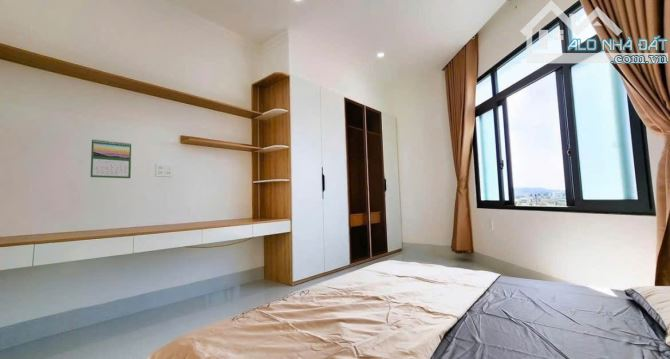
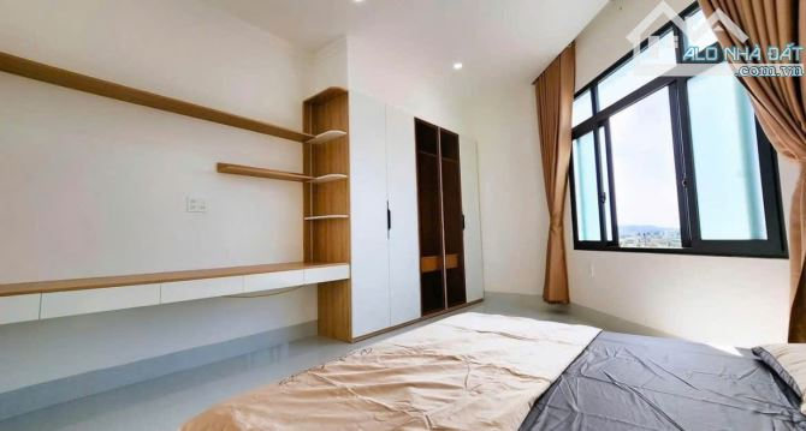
- calendar [90,138,132,179]
